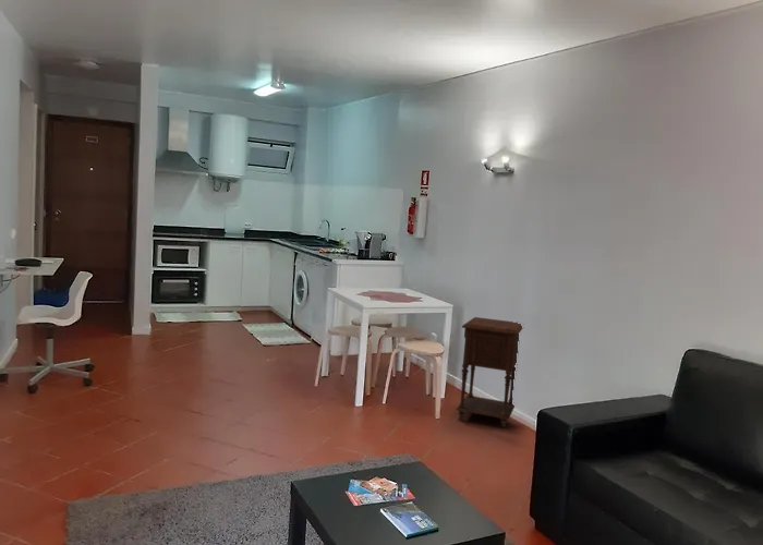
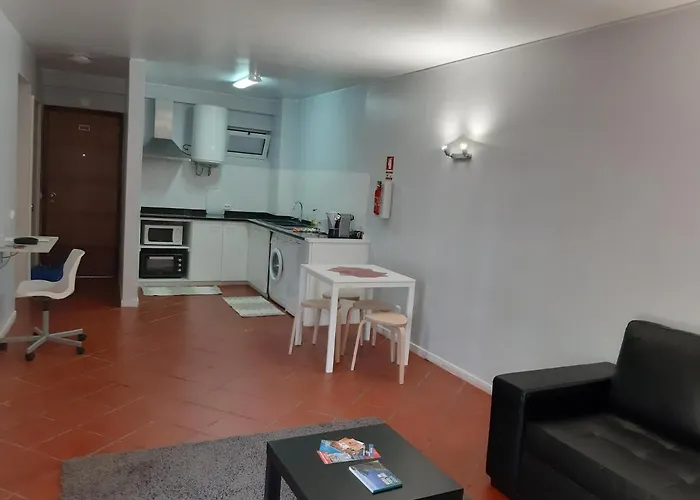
- nightstand [456,316,523,428]
